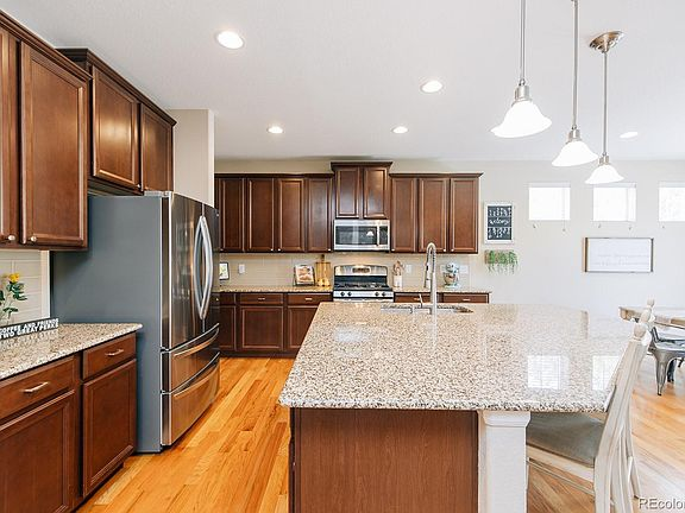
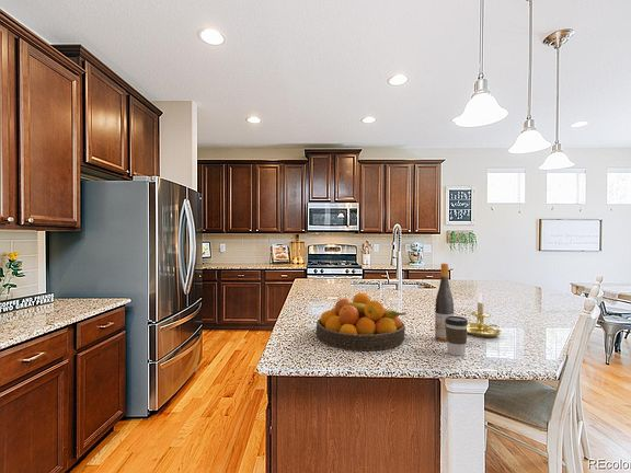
+ candle holder [467,291,503,338]
+ coffee cup [445,315,469,357]
+ wine bottle [434,262,455,342]
+ fruit bowl [316,292,408,351]
